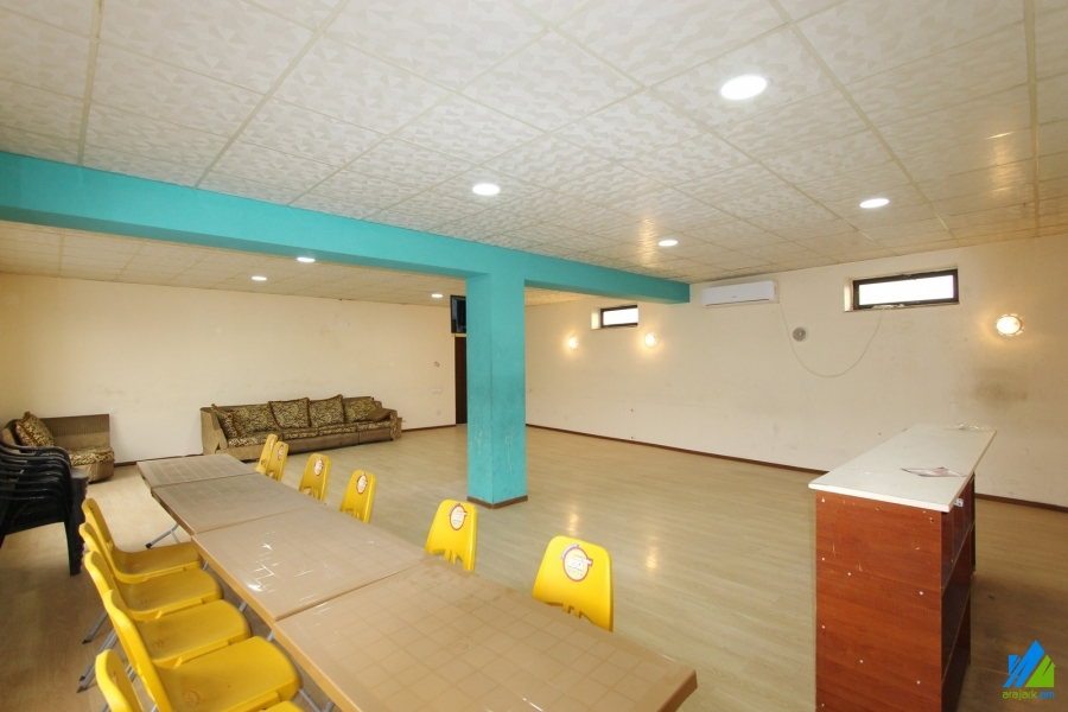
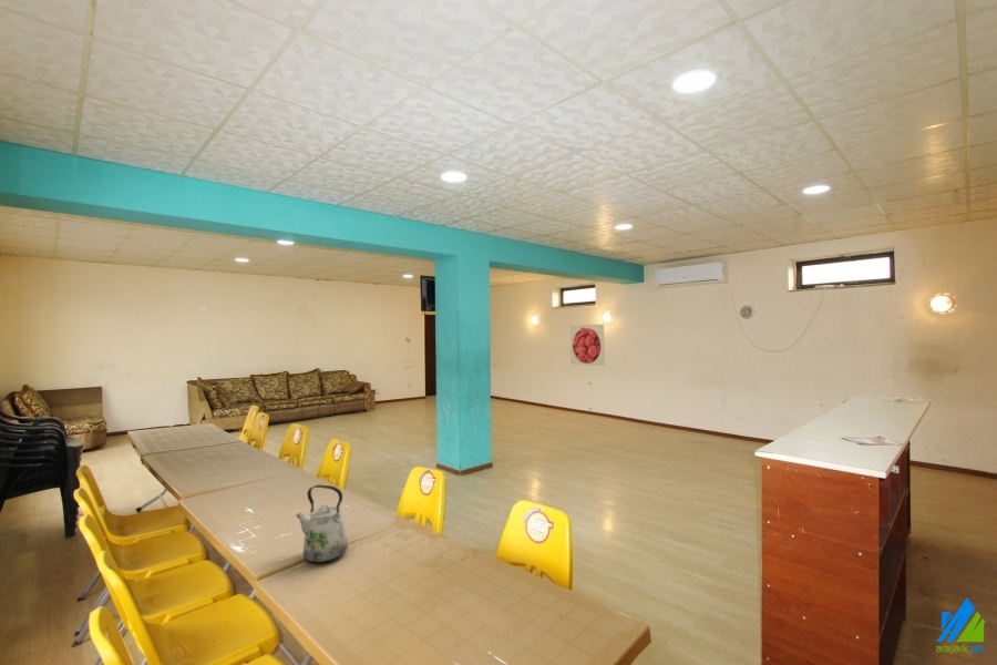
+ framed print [568,324,606,367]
+ kettle [295,484,349,564]
